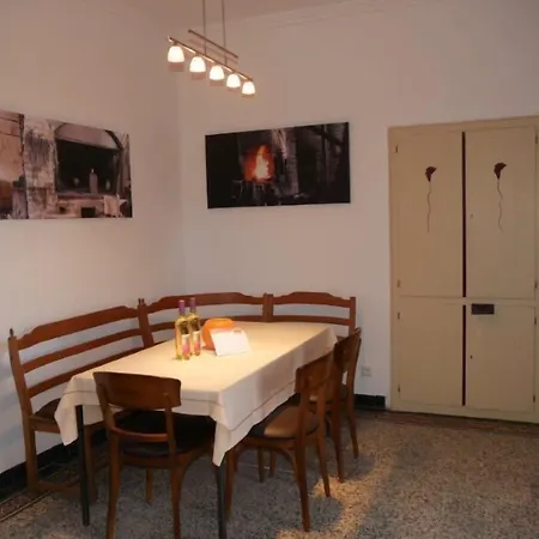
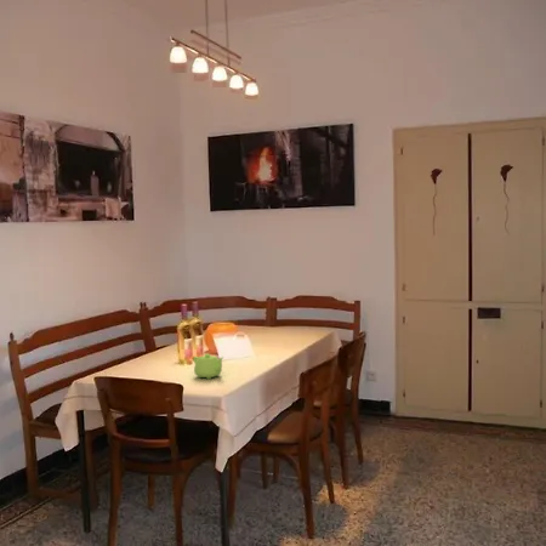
+ teapot [192,353,224,380]
